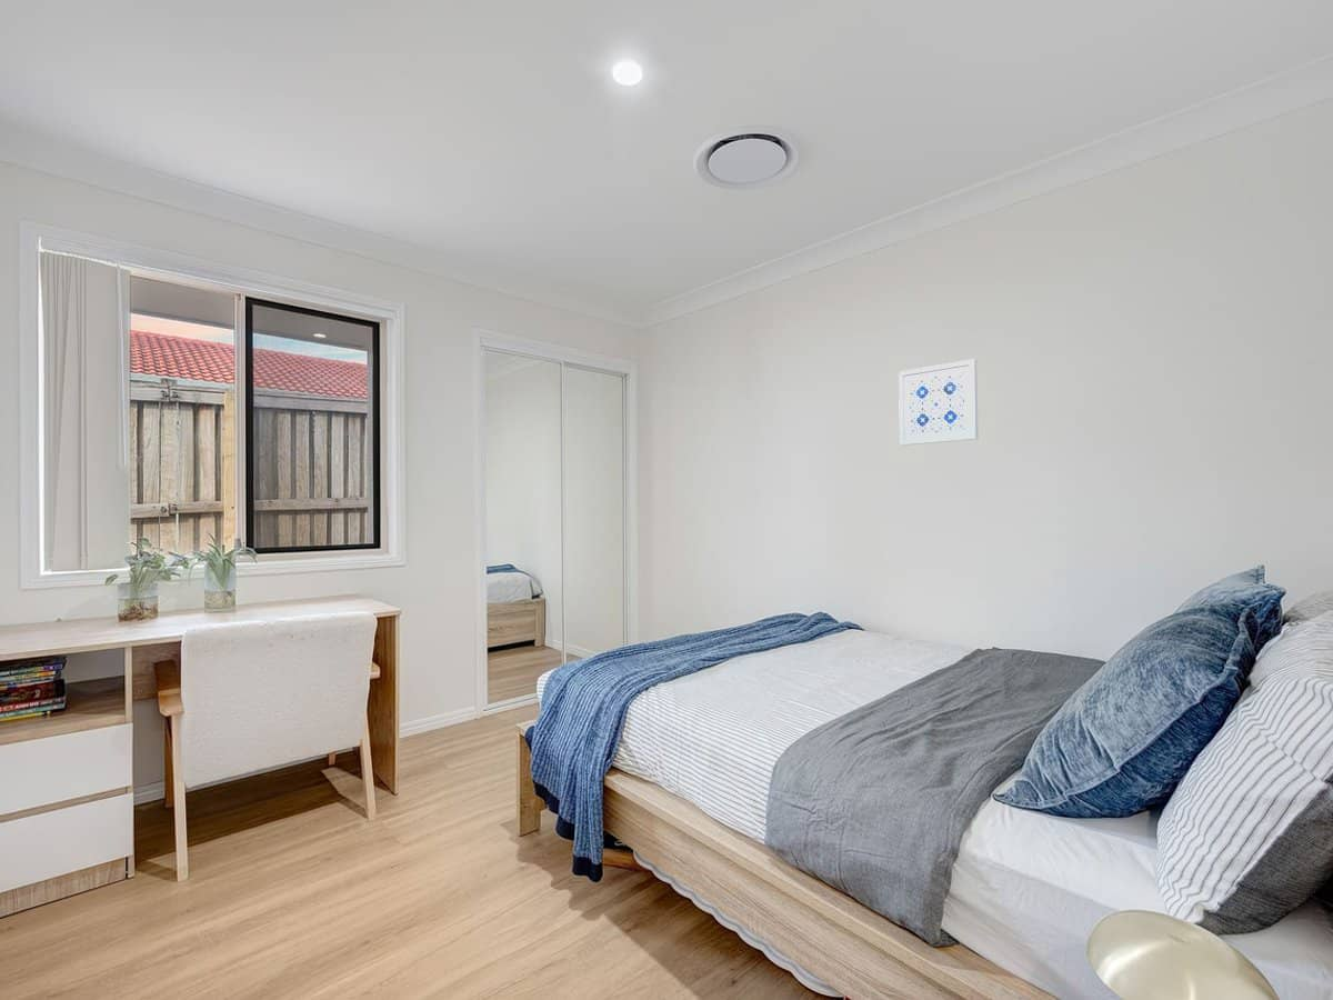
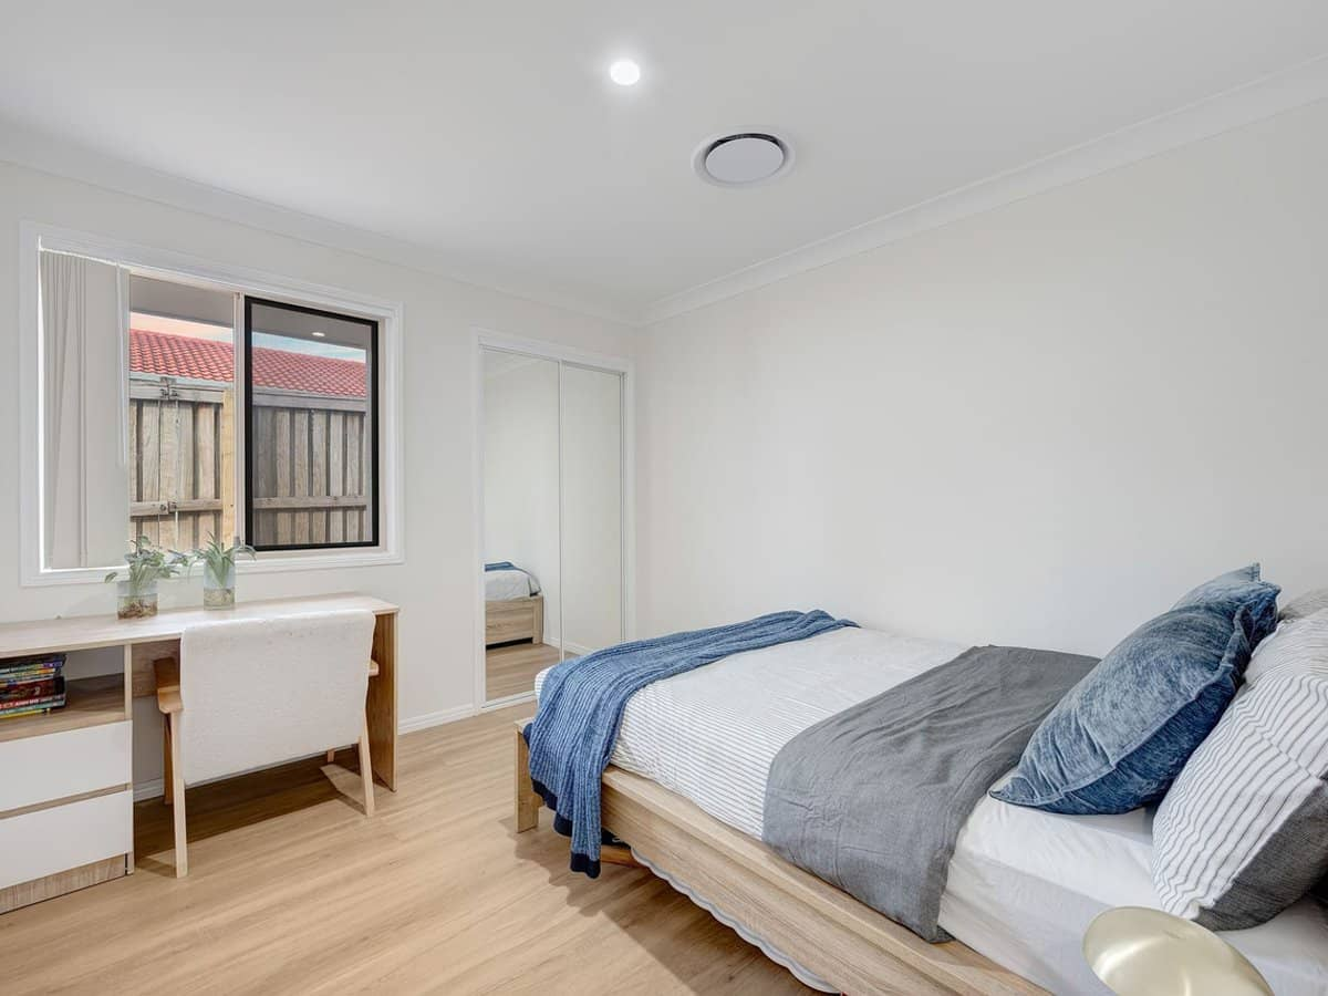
- wall art [898,358,979,447]
